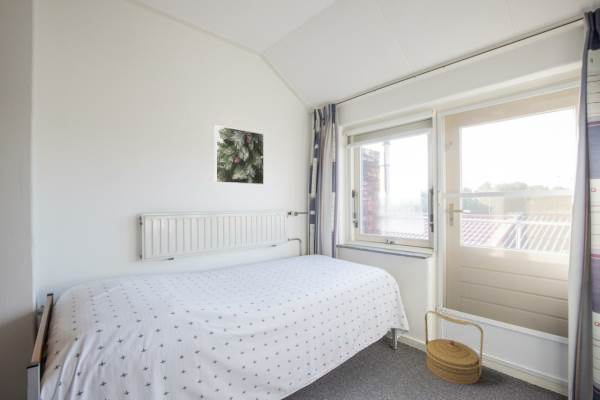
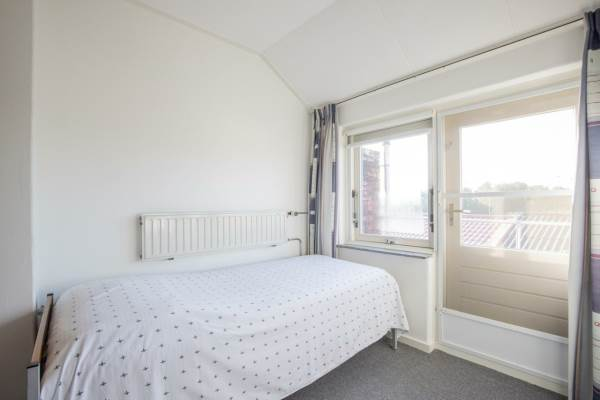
- woven basket [423,310,484,385]
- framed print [213,124,265,185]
